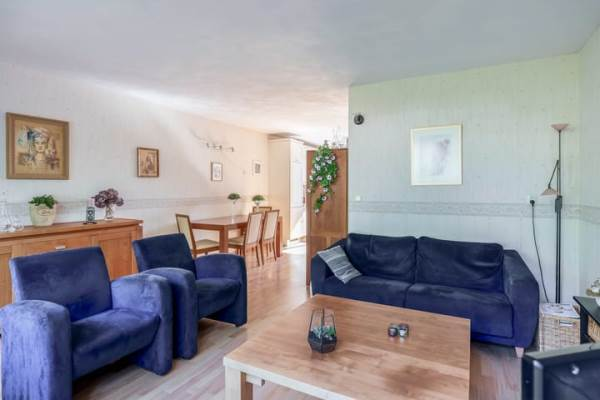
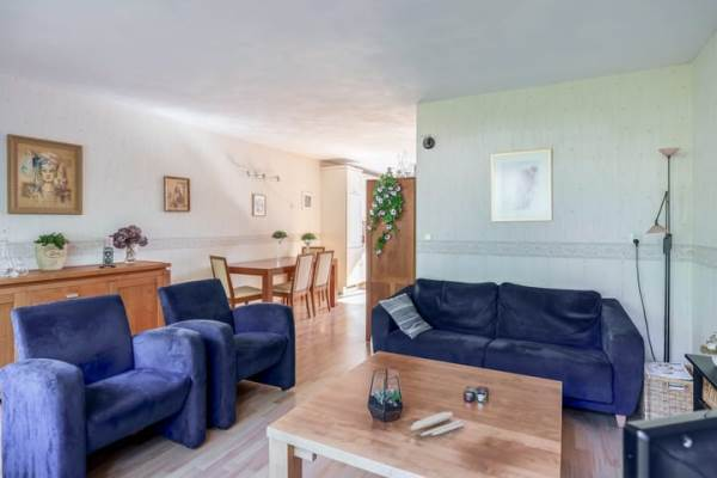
+ candle [409,410,465,437]
